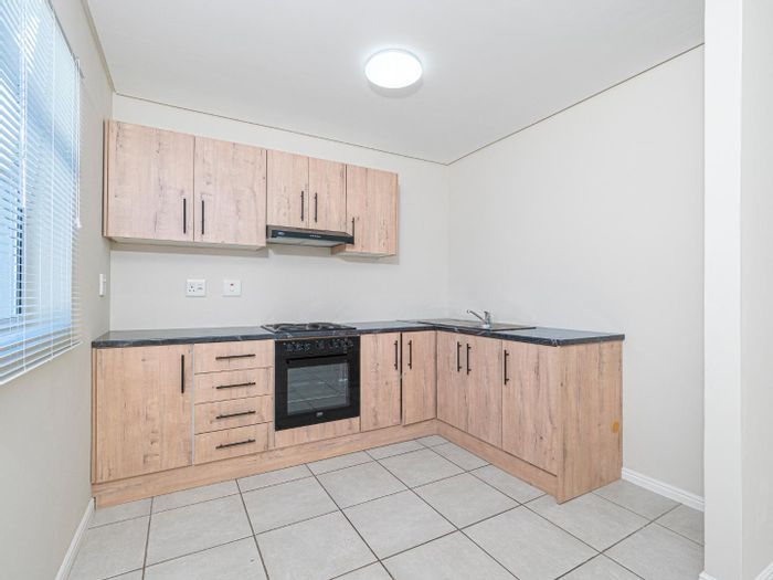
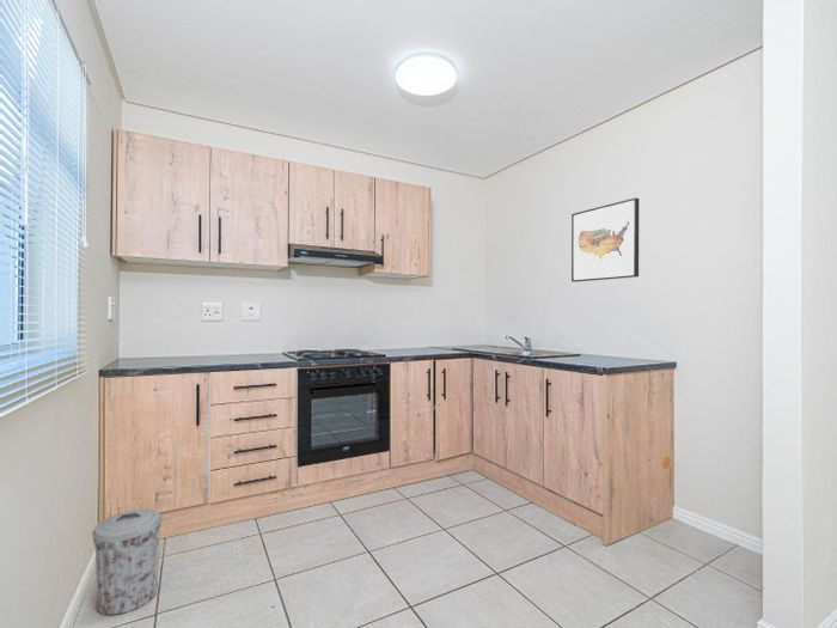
+ trash can [92,508,163,617]
+ wall art [570,196,640,283]
